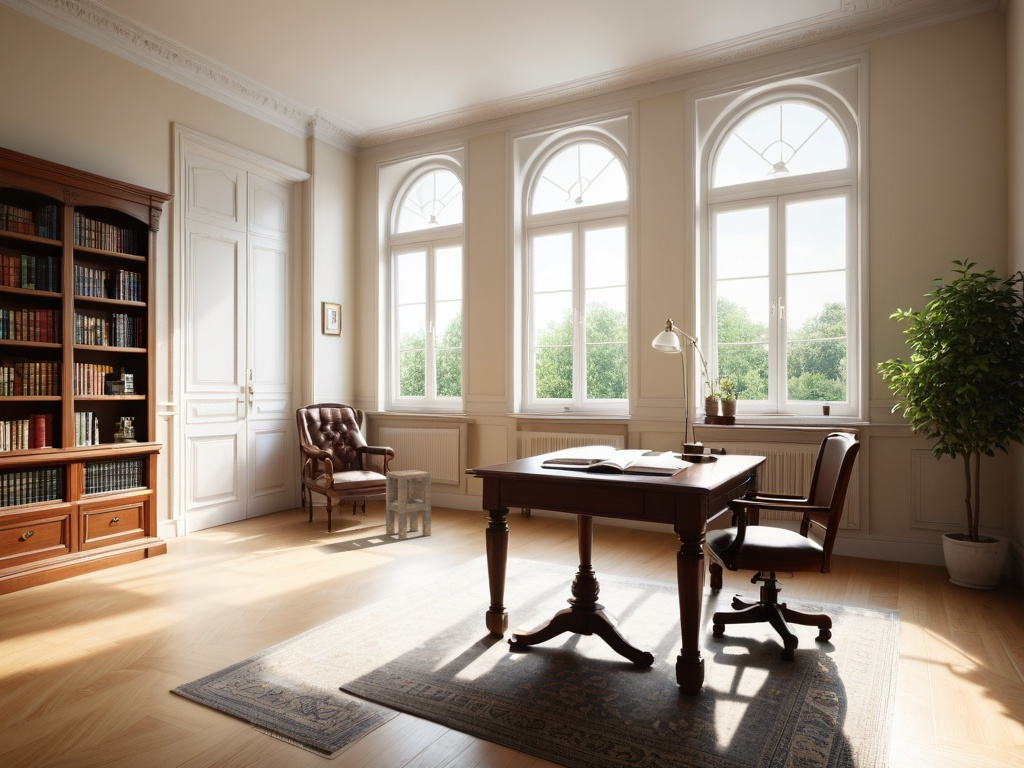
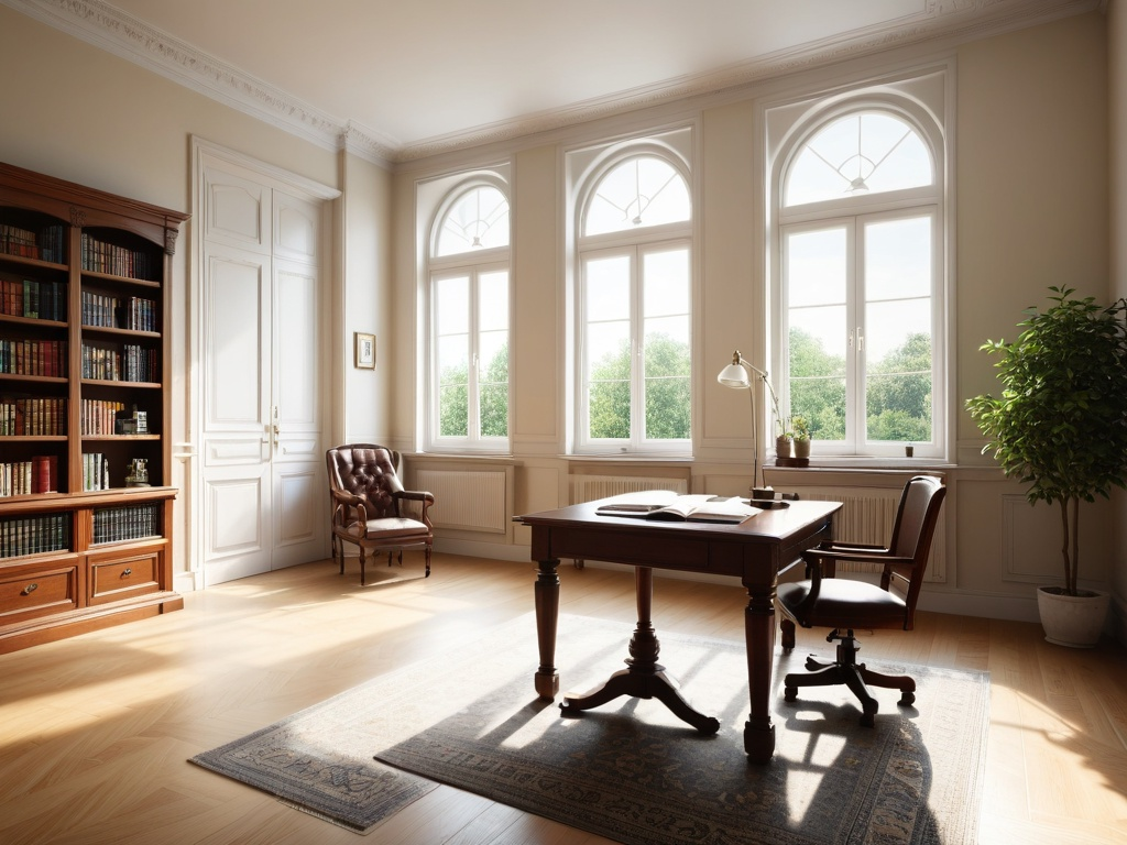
- side table [385,469,432,541]
